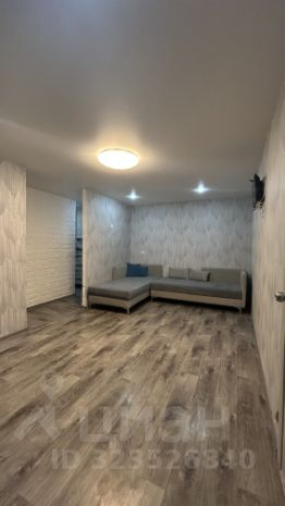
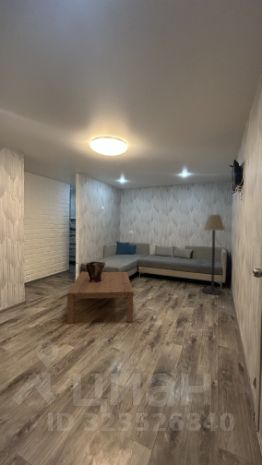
+ decorative urn [85,261,106,282]
+ coffee table [66,271,134,325]
+ floor lamp [201,214,226,296]
